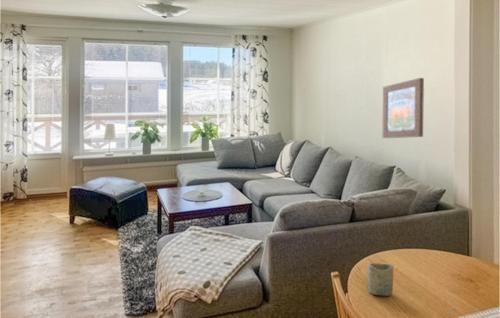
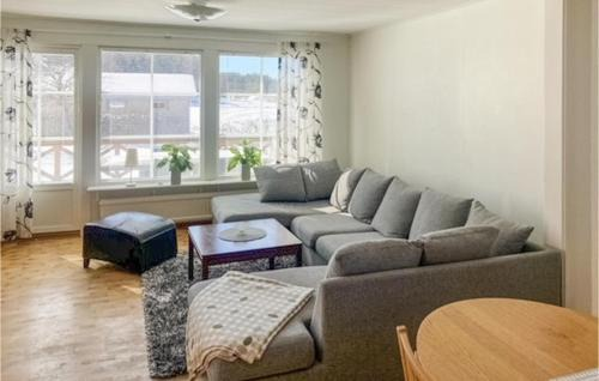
- wall art [382,77,425,139]
- cup [367,262,394,297]
